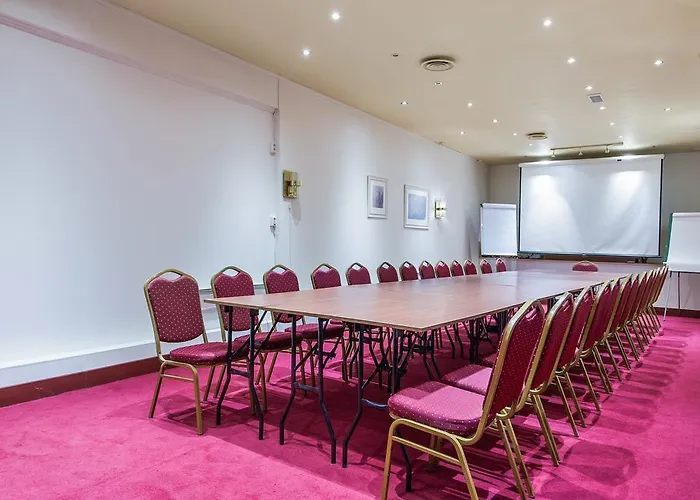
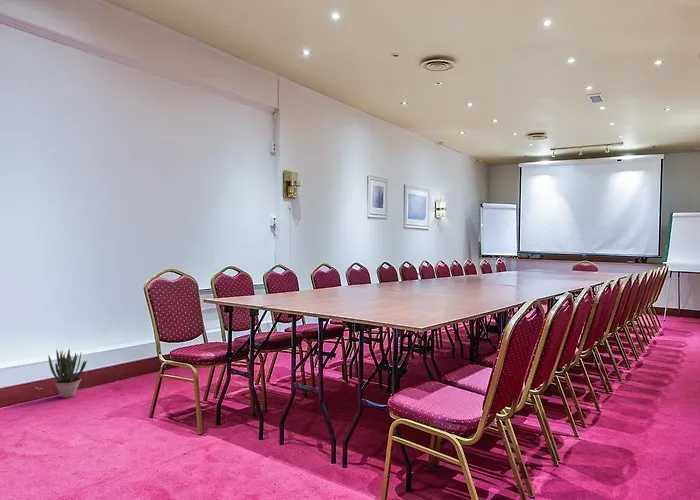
+ potted plant [47,348,88,399]
